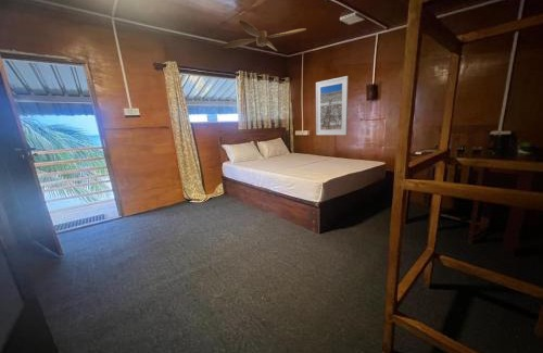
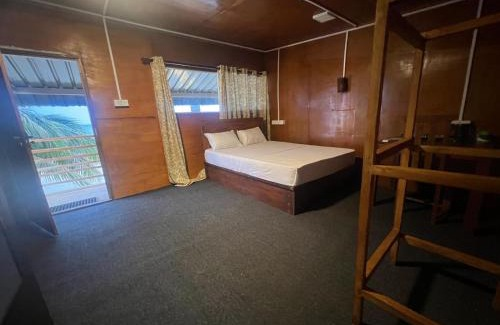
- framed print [315,75,350,136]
- ceiling fan [222,20,307,52]
